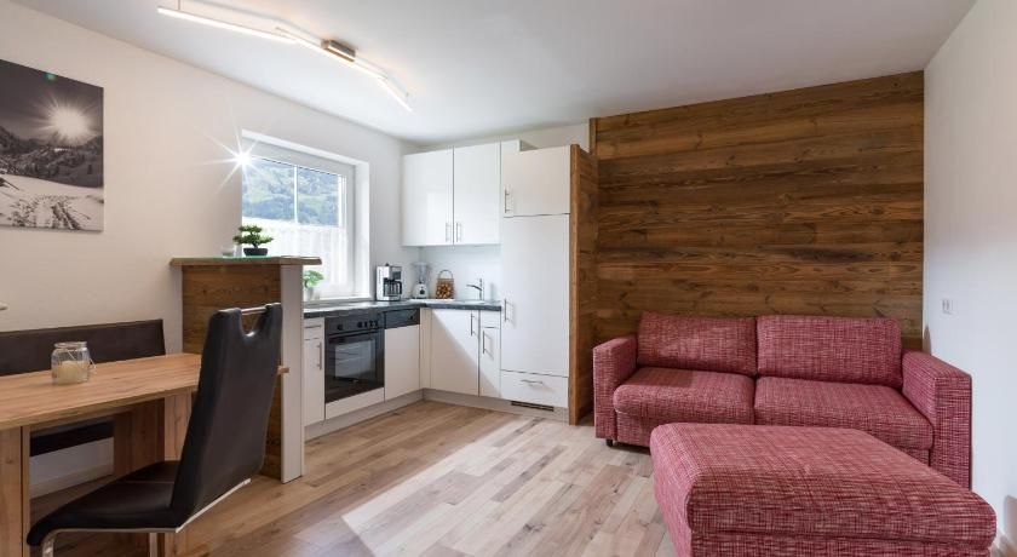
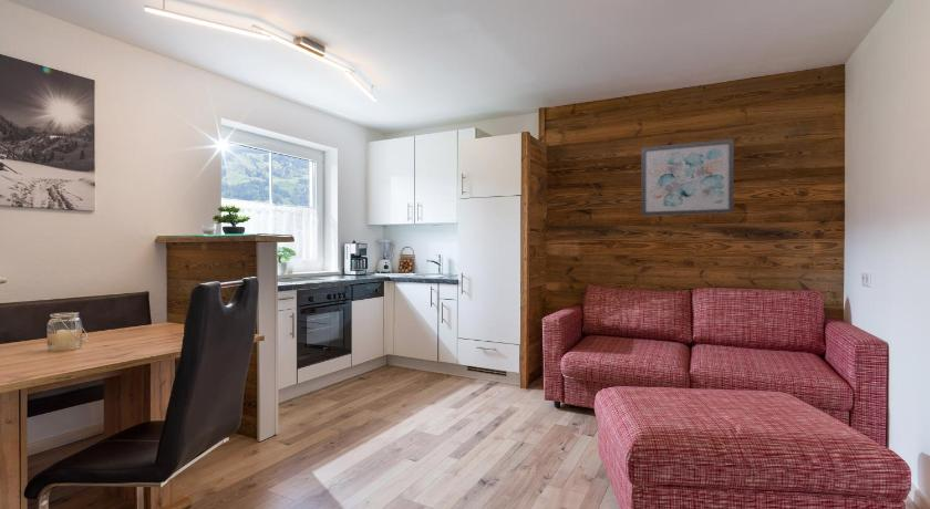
+ wall art [640,138,735,217]
